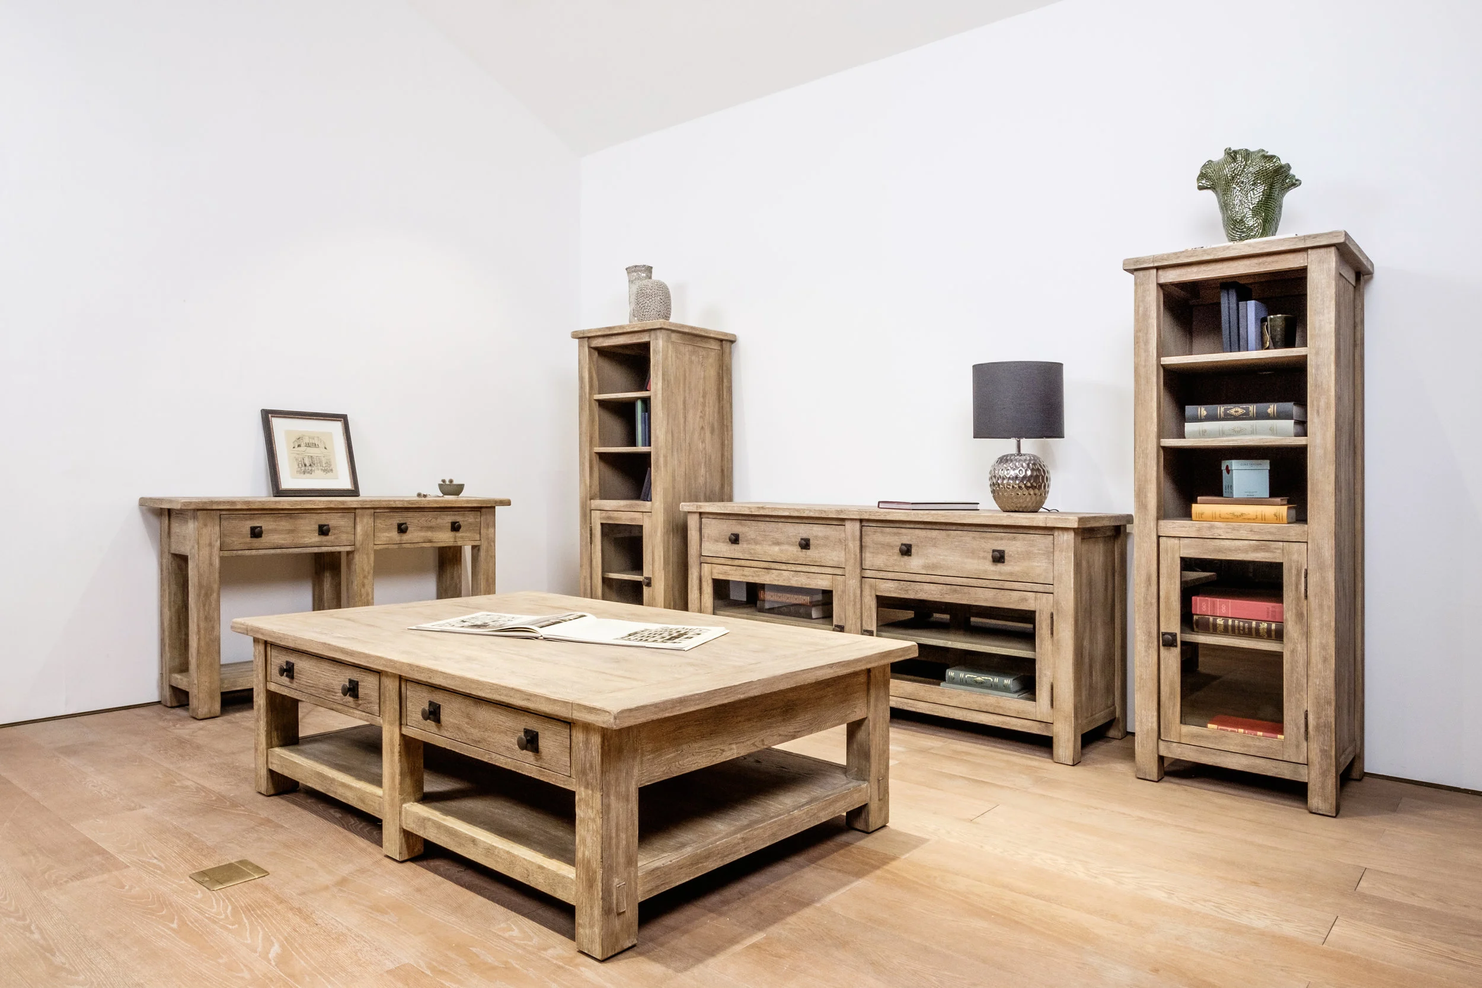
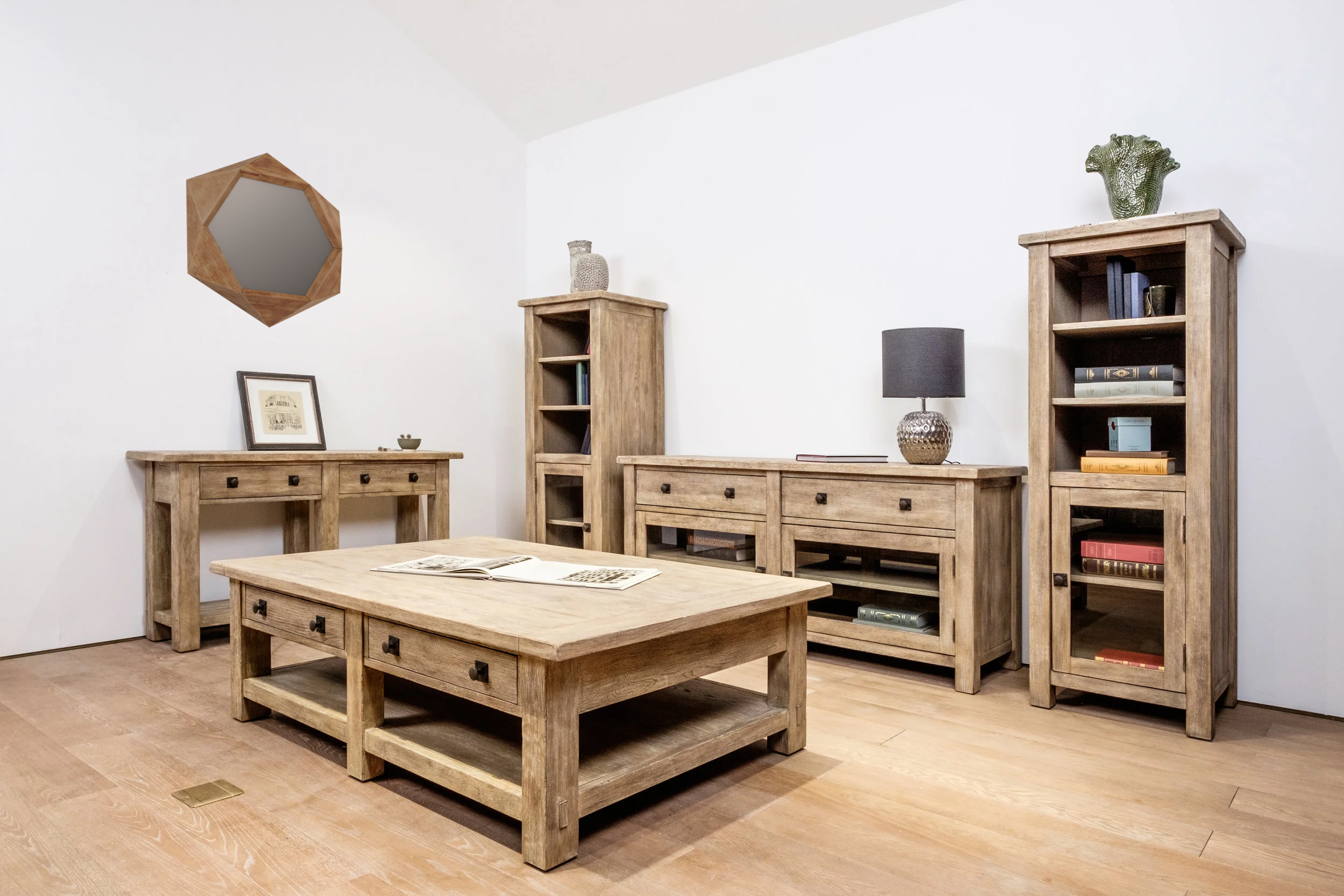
+ home mirror [185,152,343,328]
